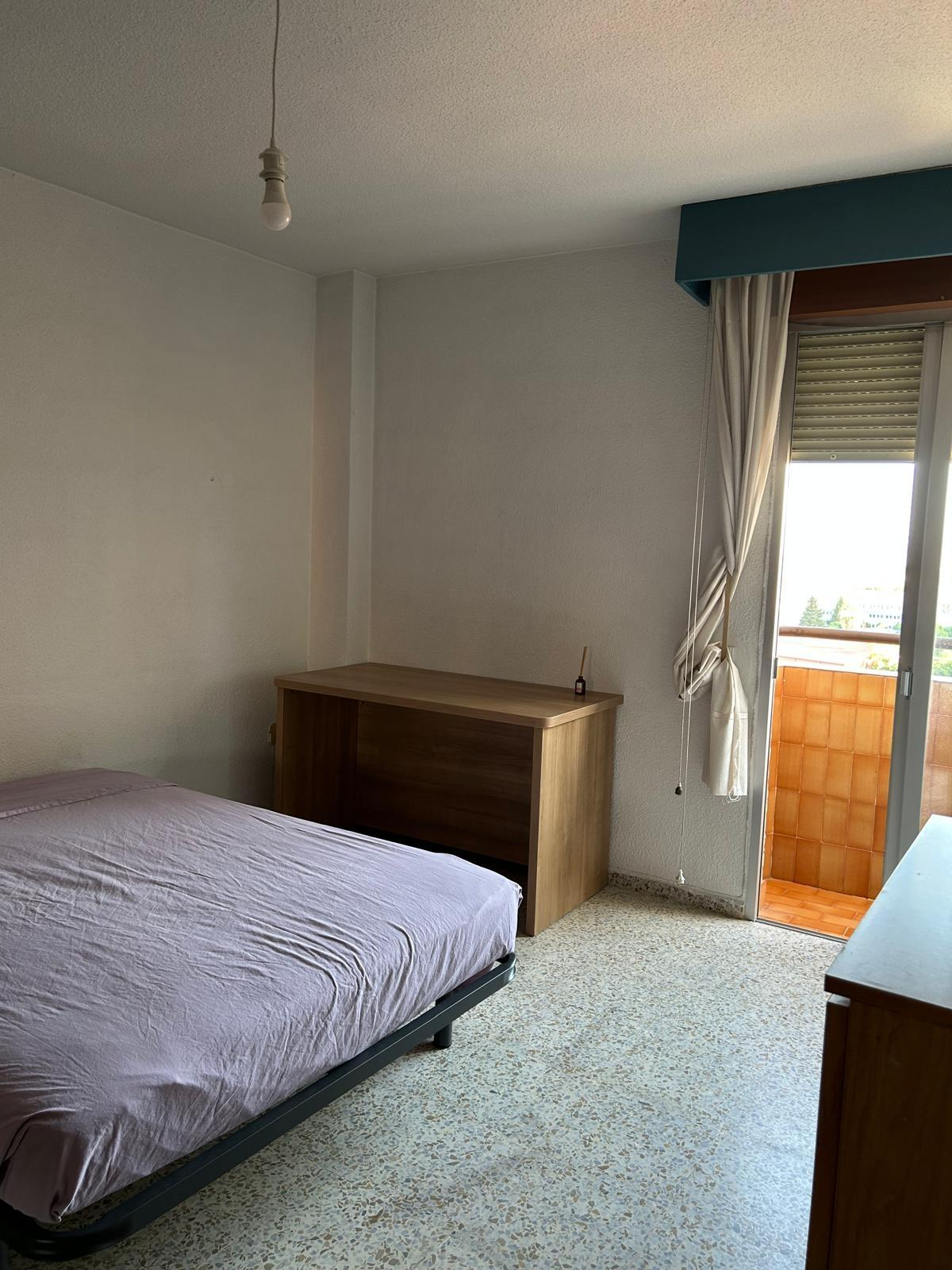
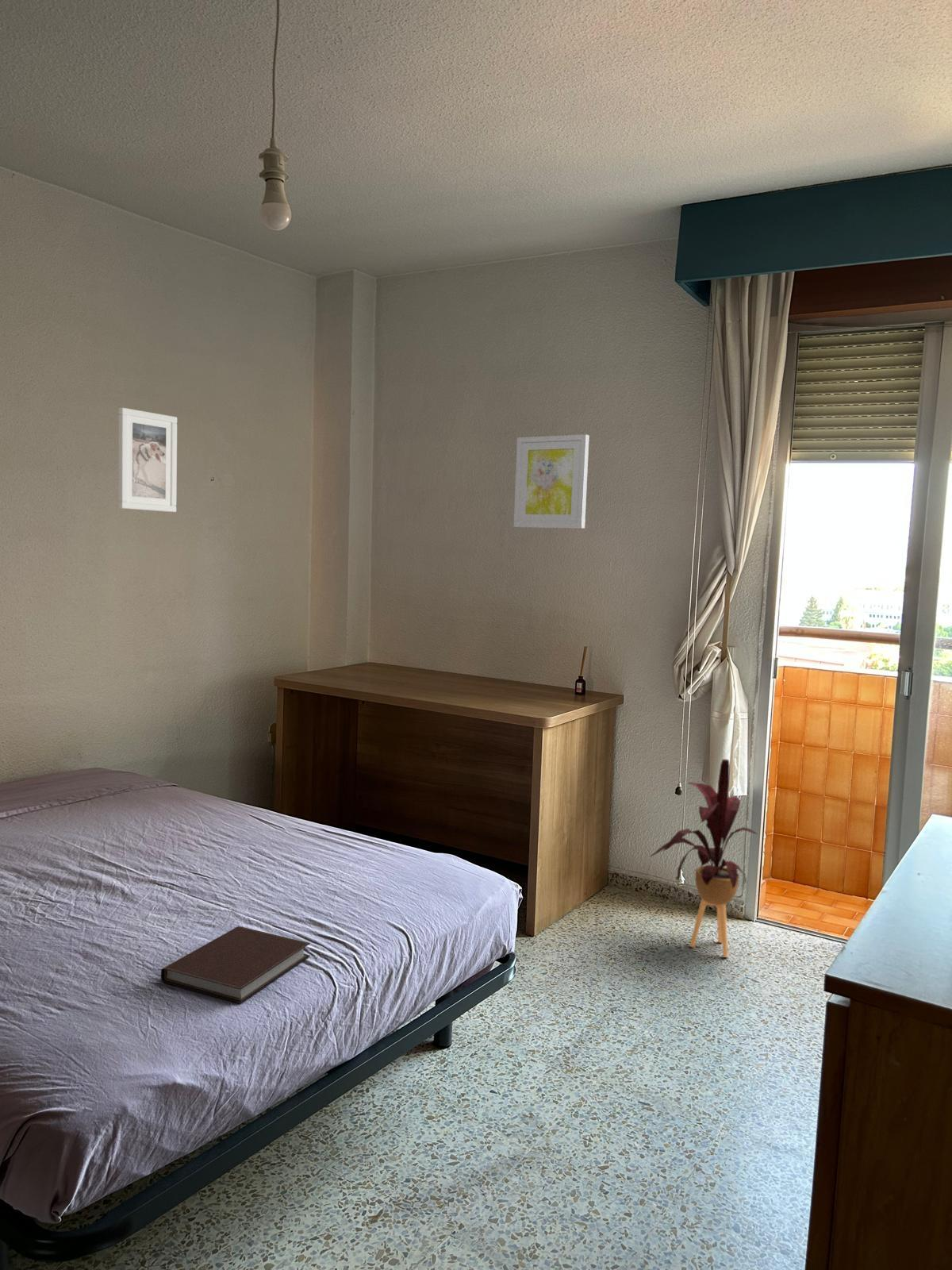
+ wall art [513,434,589,529]
+ house plant [648,758,758,958]
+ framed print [117,407,178,513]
+ notebook [160,926,311,1004]
